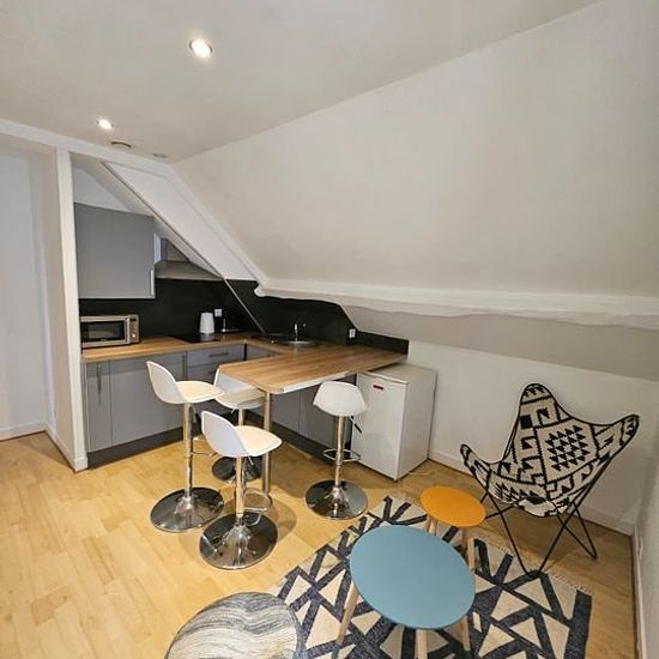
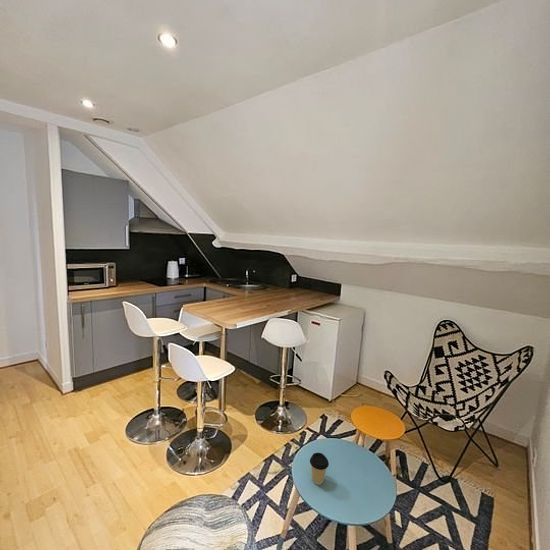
+ coffee cup [309,452,330,486]
